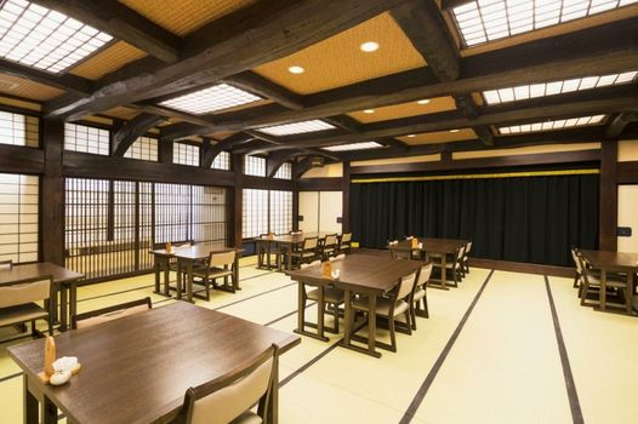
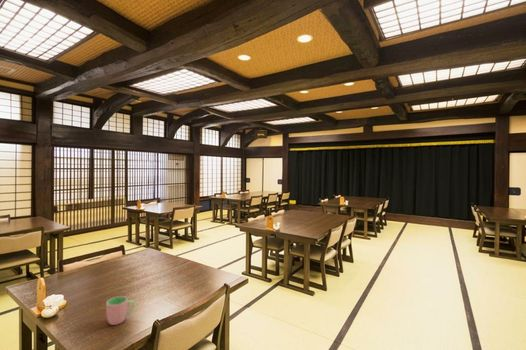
+ cup [105,295,136,326]
